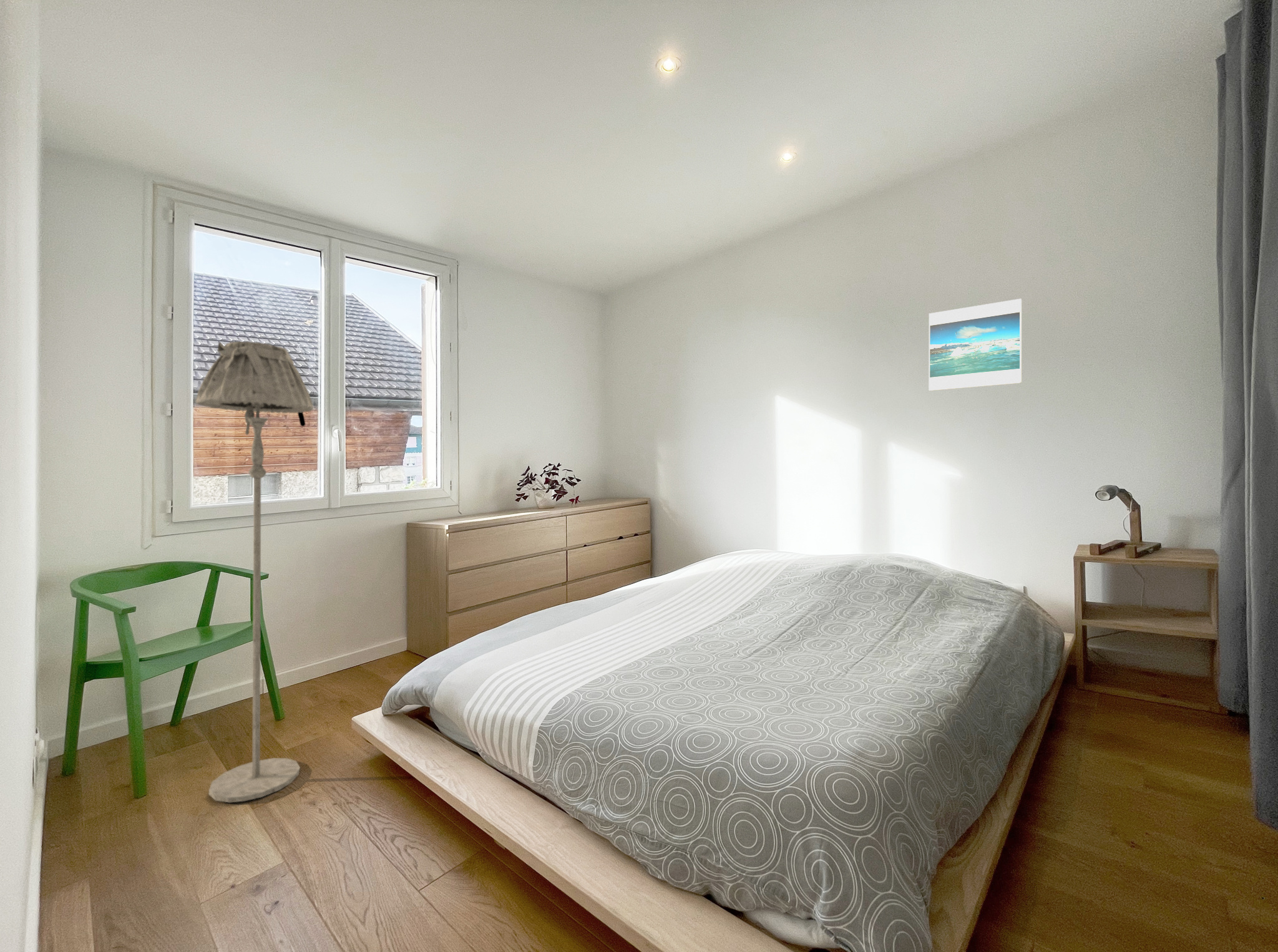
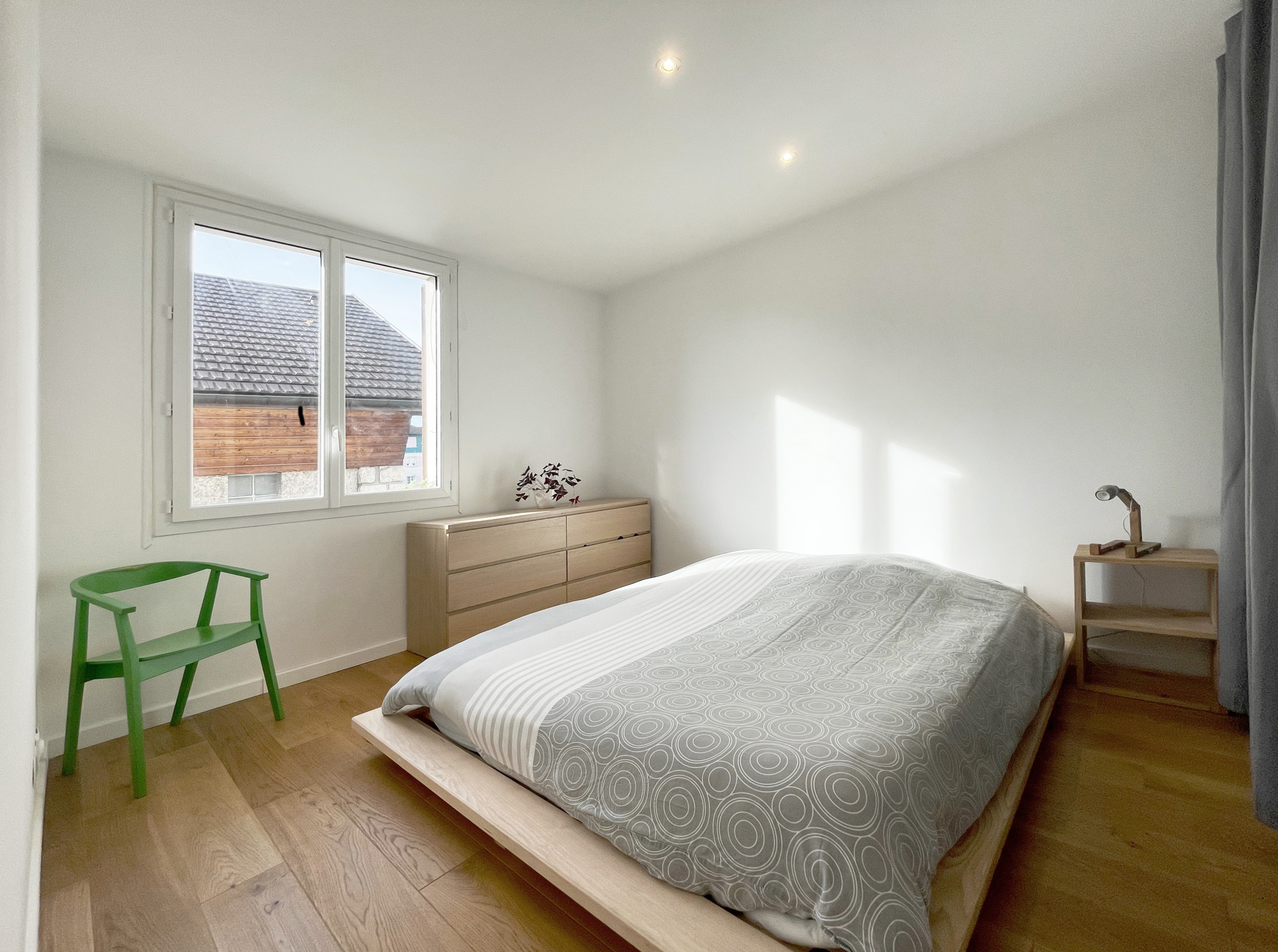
- floor lamp [195,341,314,803]
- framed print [929,298,1022,392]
